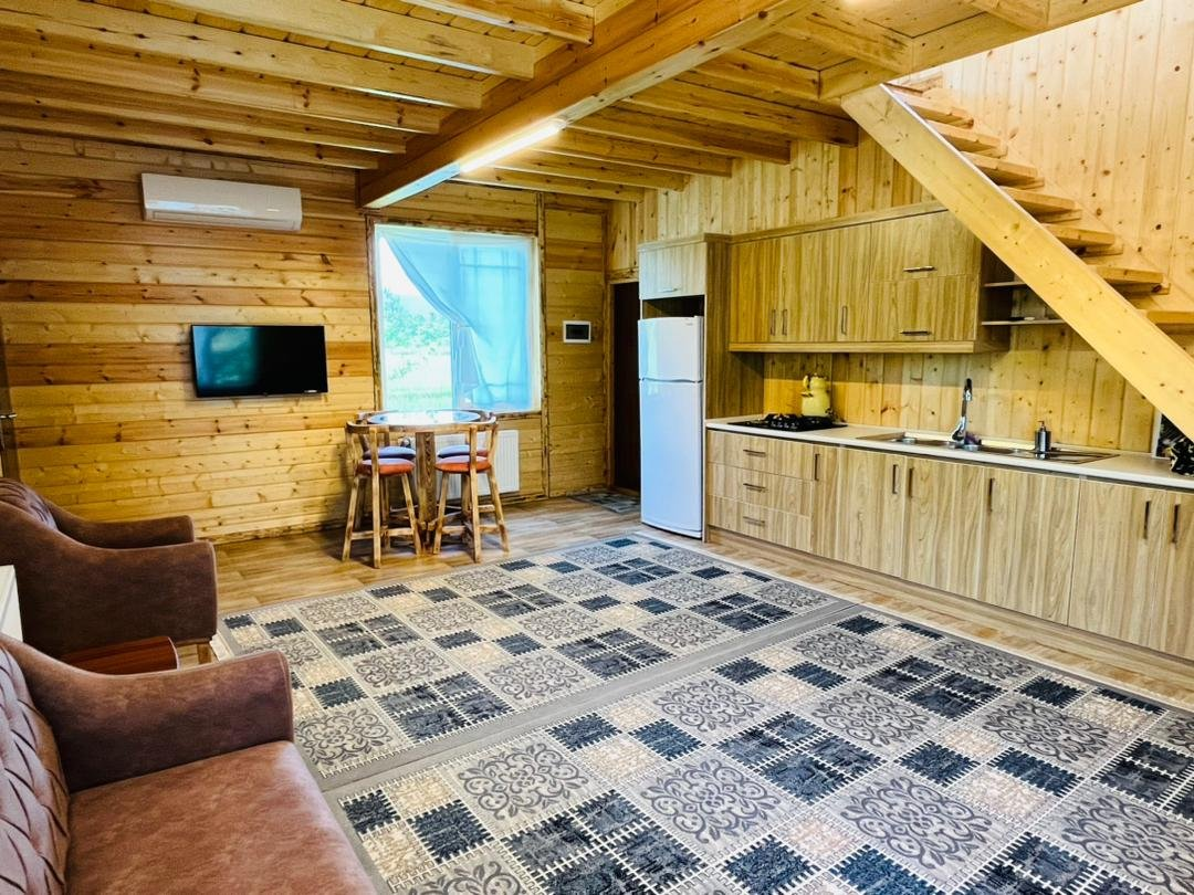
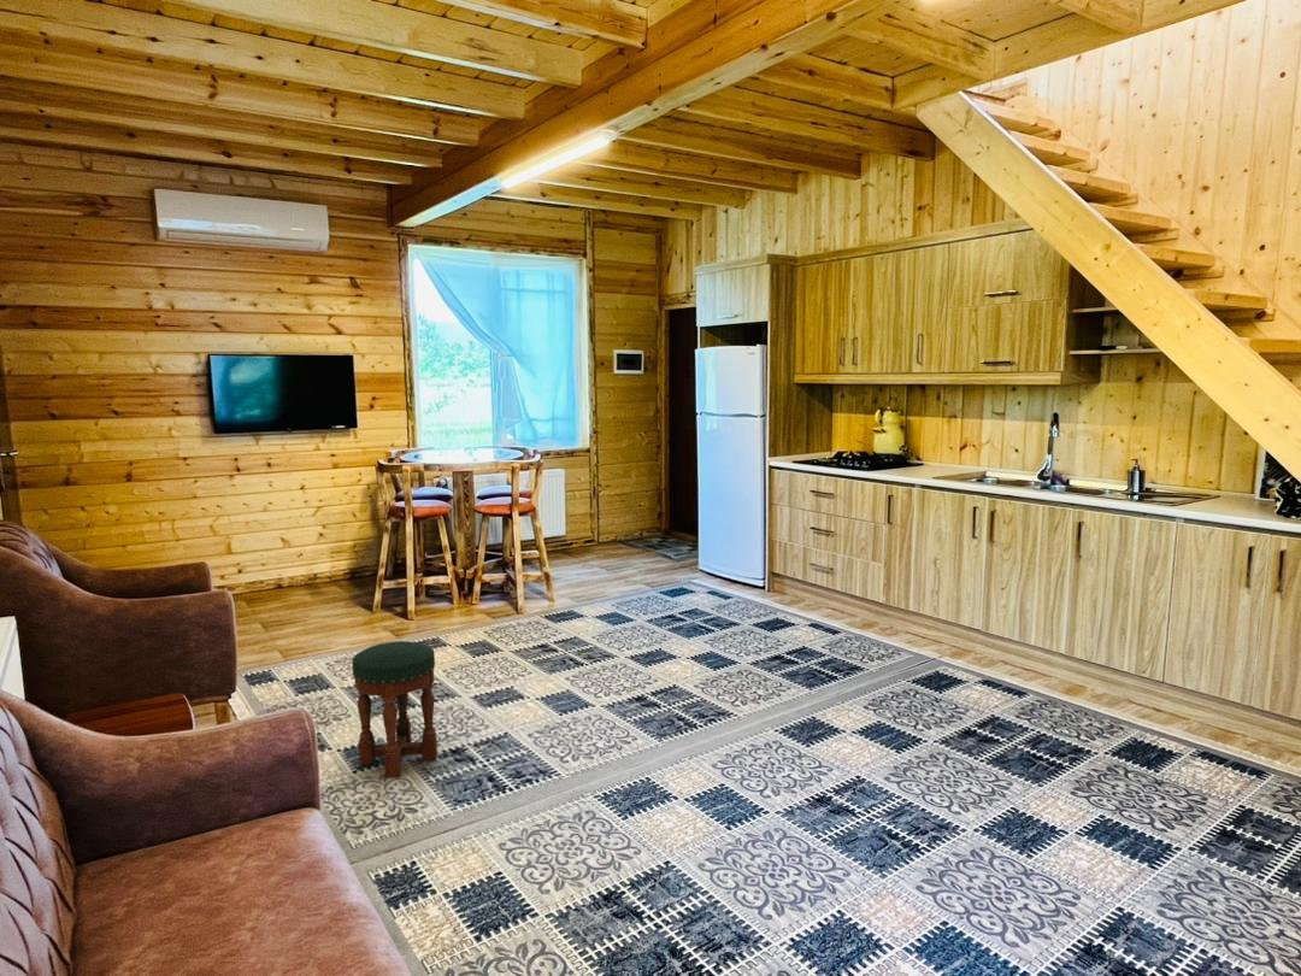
+ stool [351,640,438,778]
